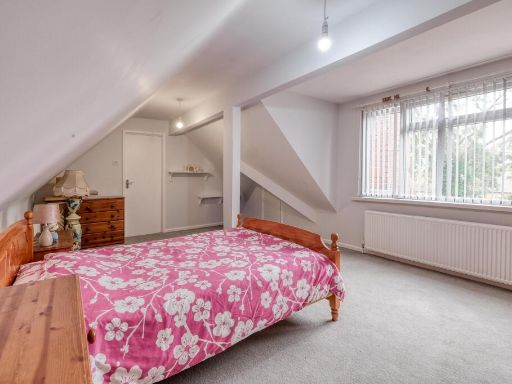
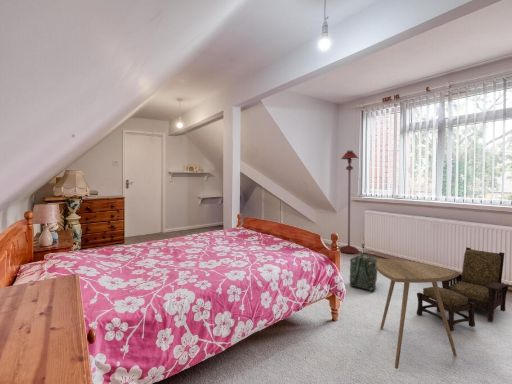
+ backpack [349,251,378,292]
+ floor lamp [339,150,360,254]
+ armchair [416,246,512,332]
+ side table [376,258,460,370]
